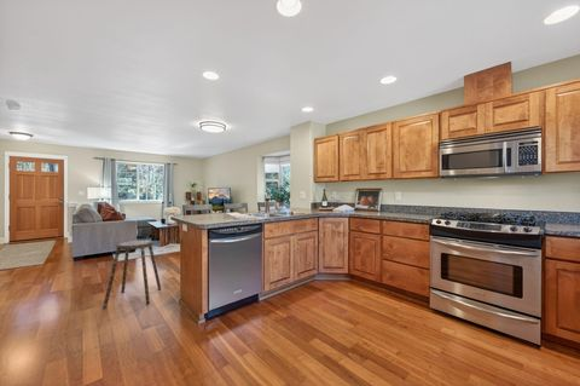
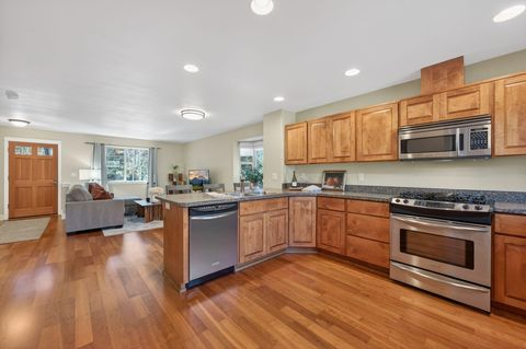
- stool [102,240,162,310]
